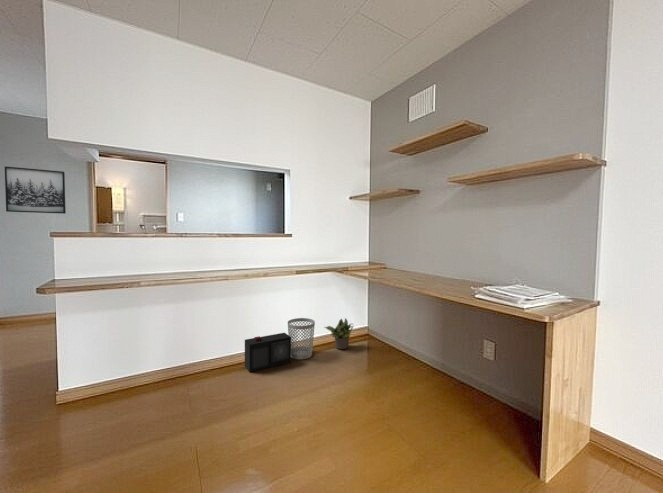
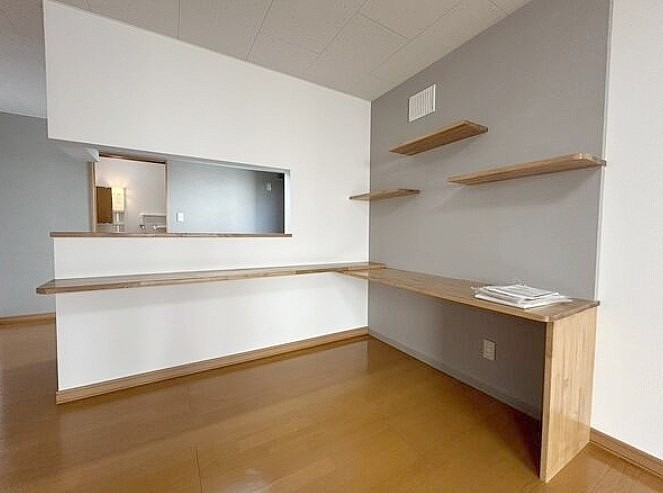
- wastebasket [287,317,316,360]
- potted plant [323,317,355,350]
- wall art [4,165,67,215]
- speaker [244,332,292,373]
